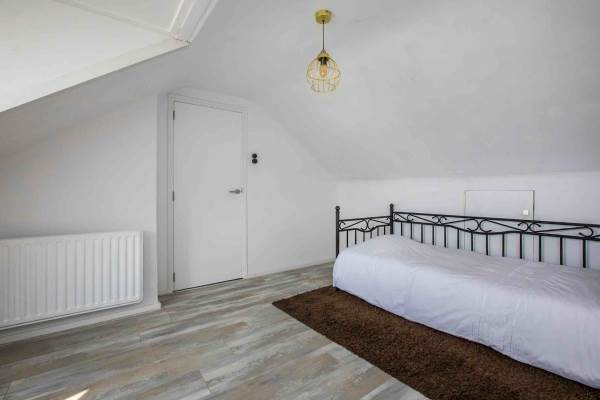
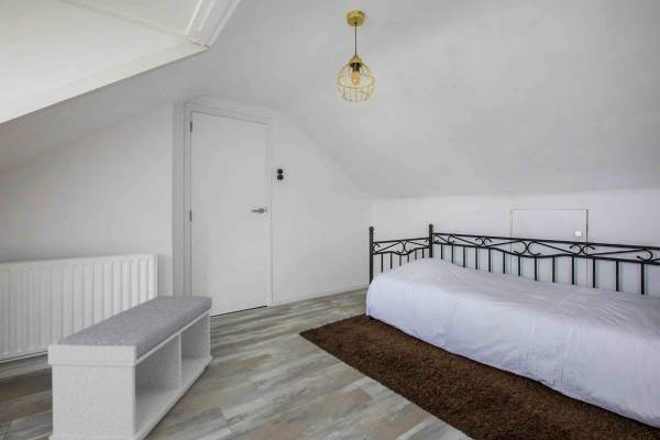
+ bench [47,295,213,440]
